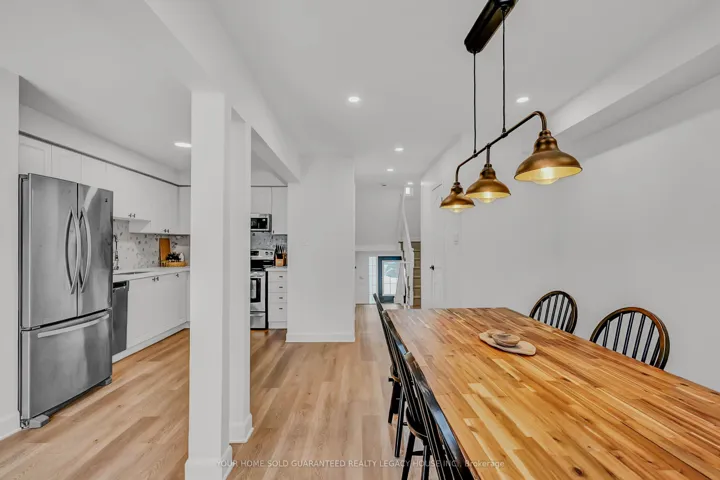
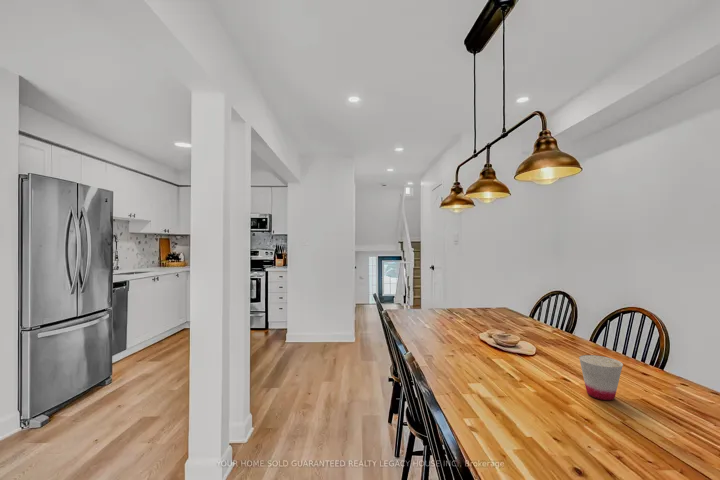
+ cup [578,354,624,401]
